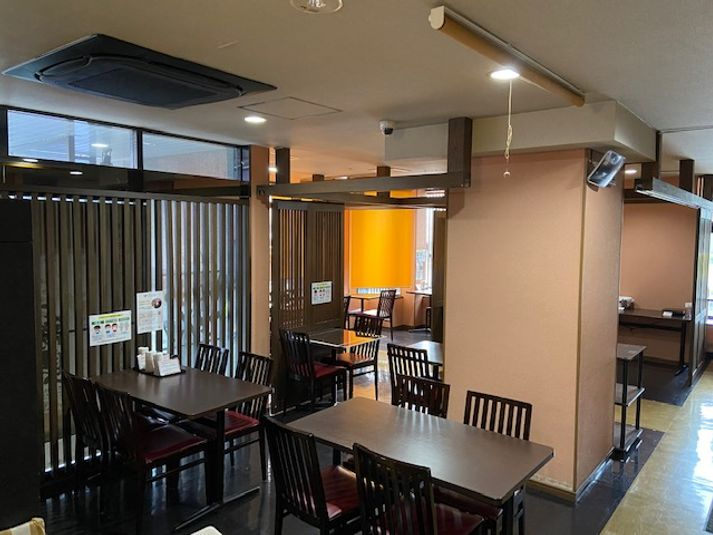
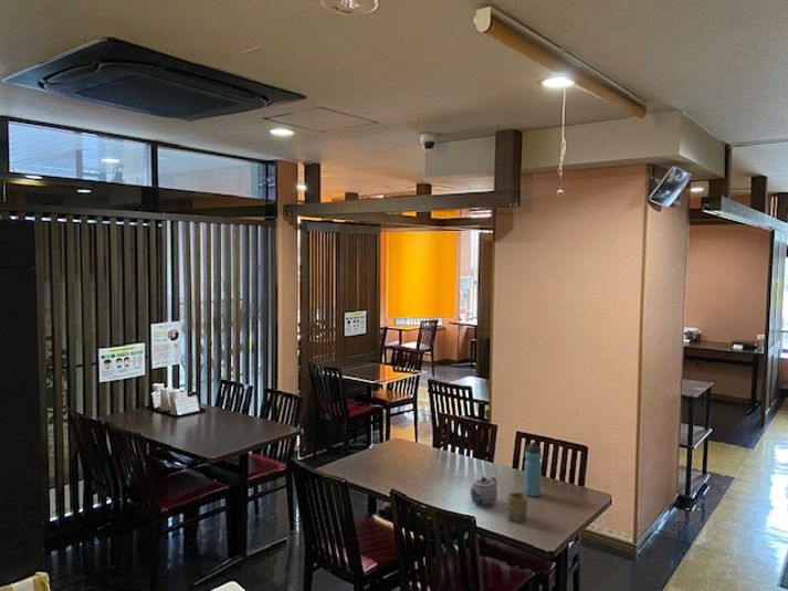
+ cup [506,492,528,523]
+ teapot [469,476,498,508]
+ water bottle [523,441,543,498]
